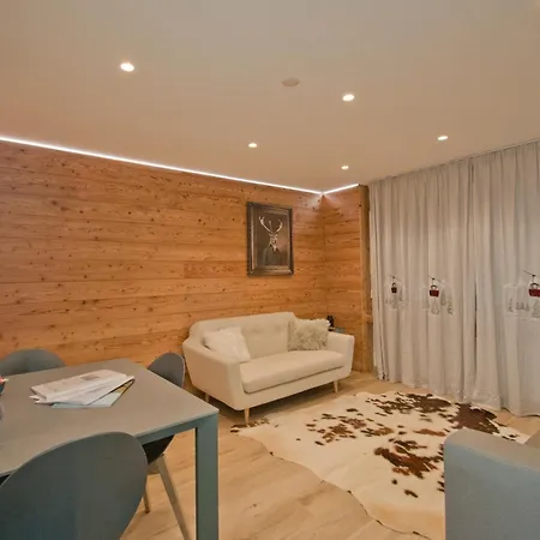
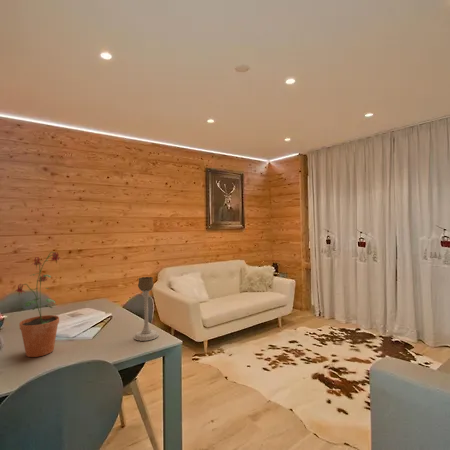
+ potted plant [15,251,63,358]
+ candle holder [133,276,160,342]
